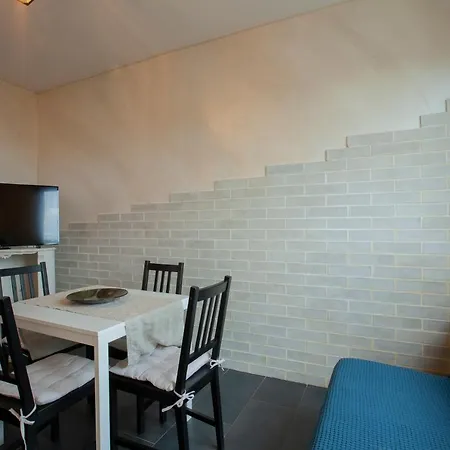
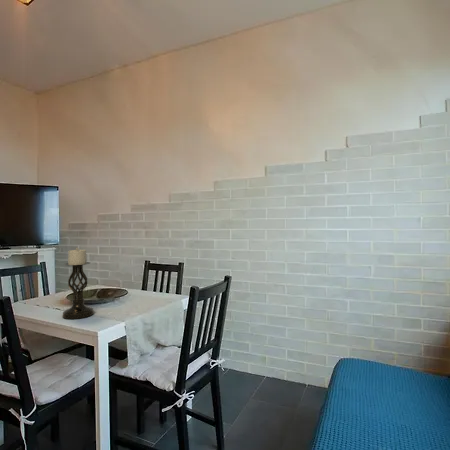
+ candle holder [61,247,95,320]
